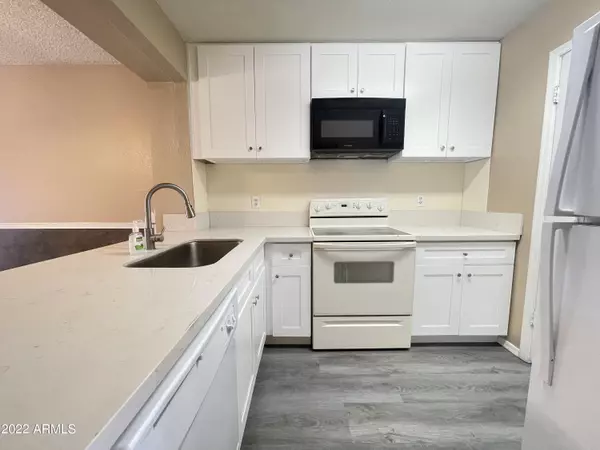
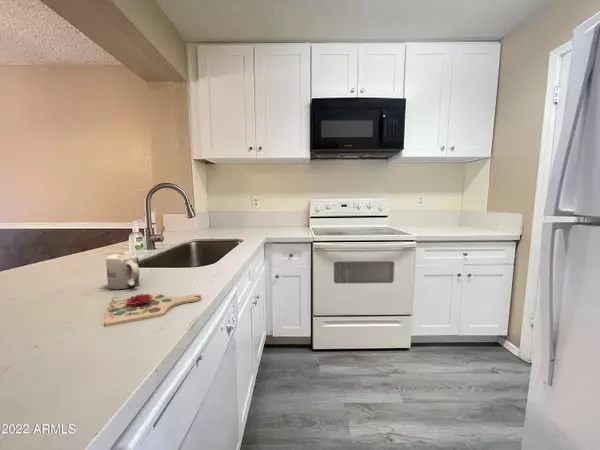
+ cutting board [103,293,202,327]
+ mug [105,251,140,290]
